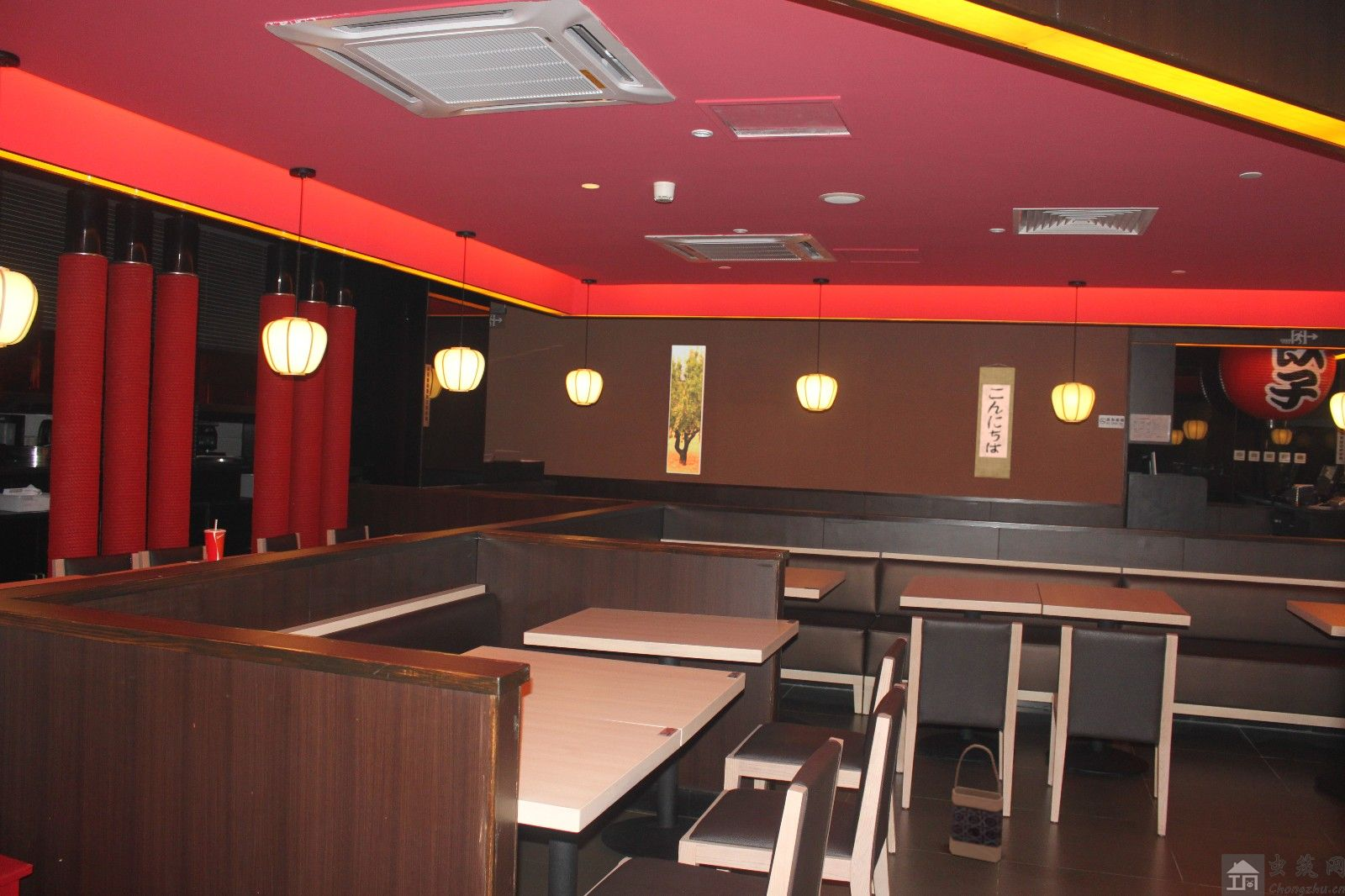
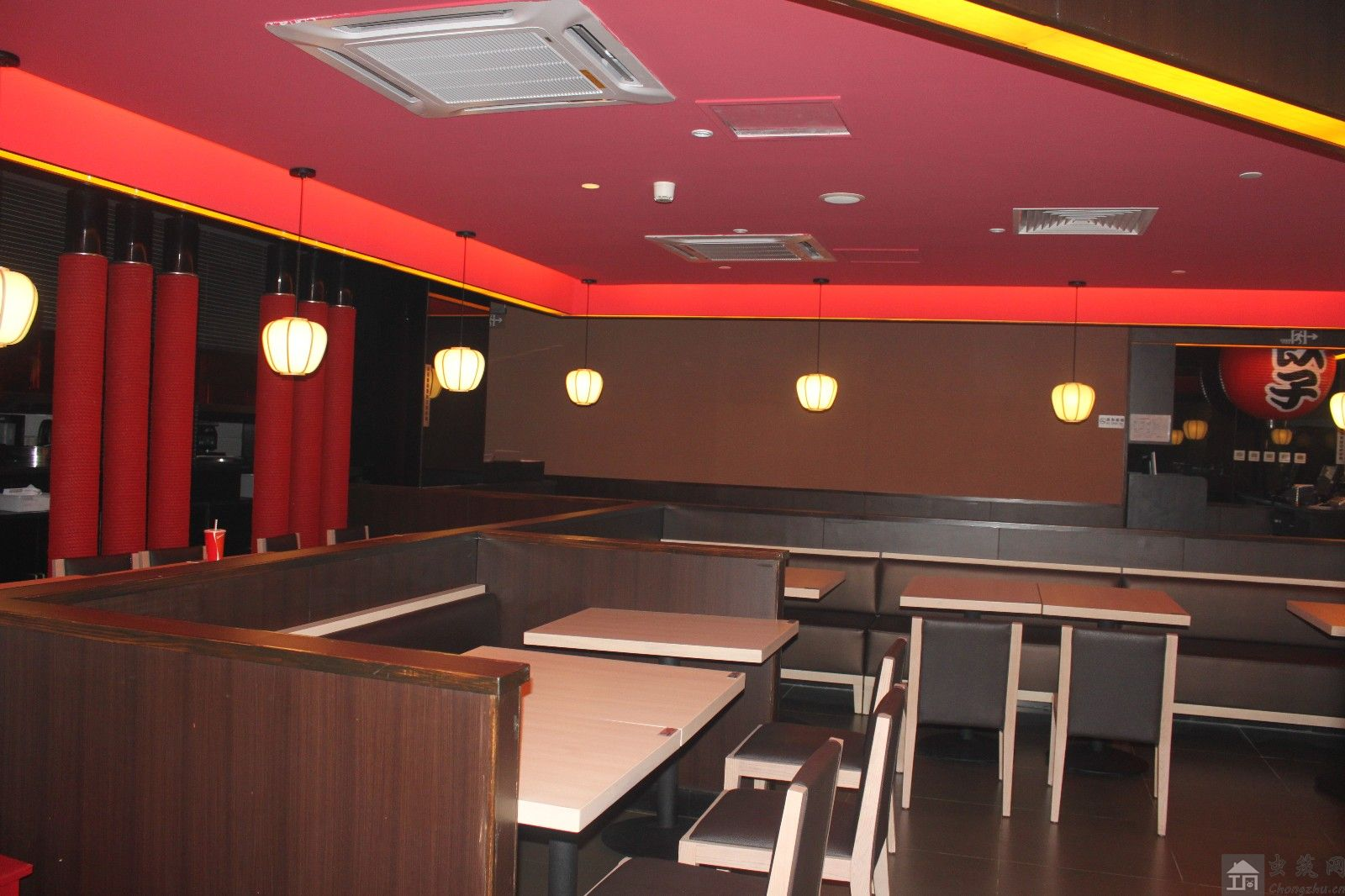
- wall scroll [973,362,1016,480]
- bag [948,744,1005,864]
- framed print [666,345,707,475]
